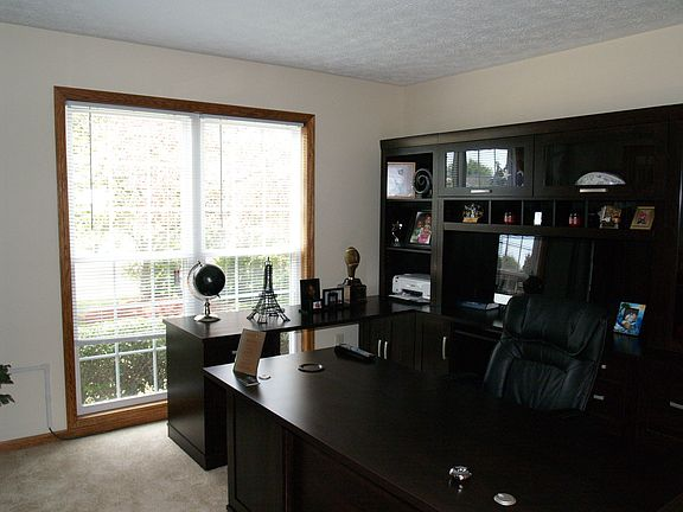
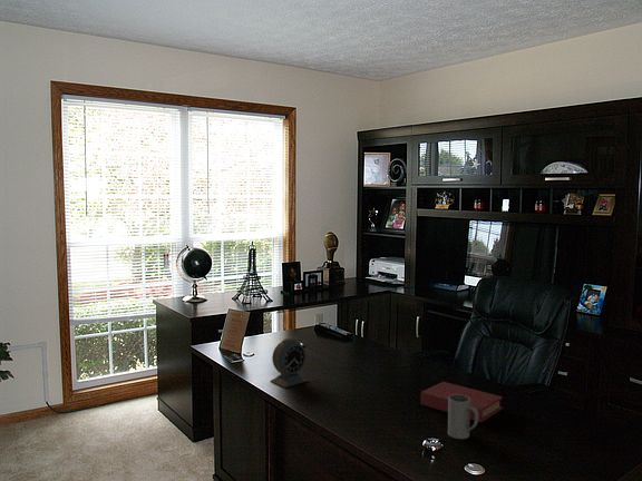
+ alarm clock [269,337,309,389]
+ mug [447,394,479,440]
+ book [419,381,504,423]
